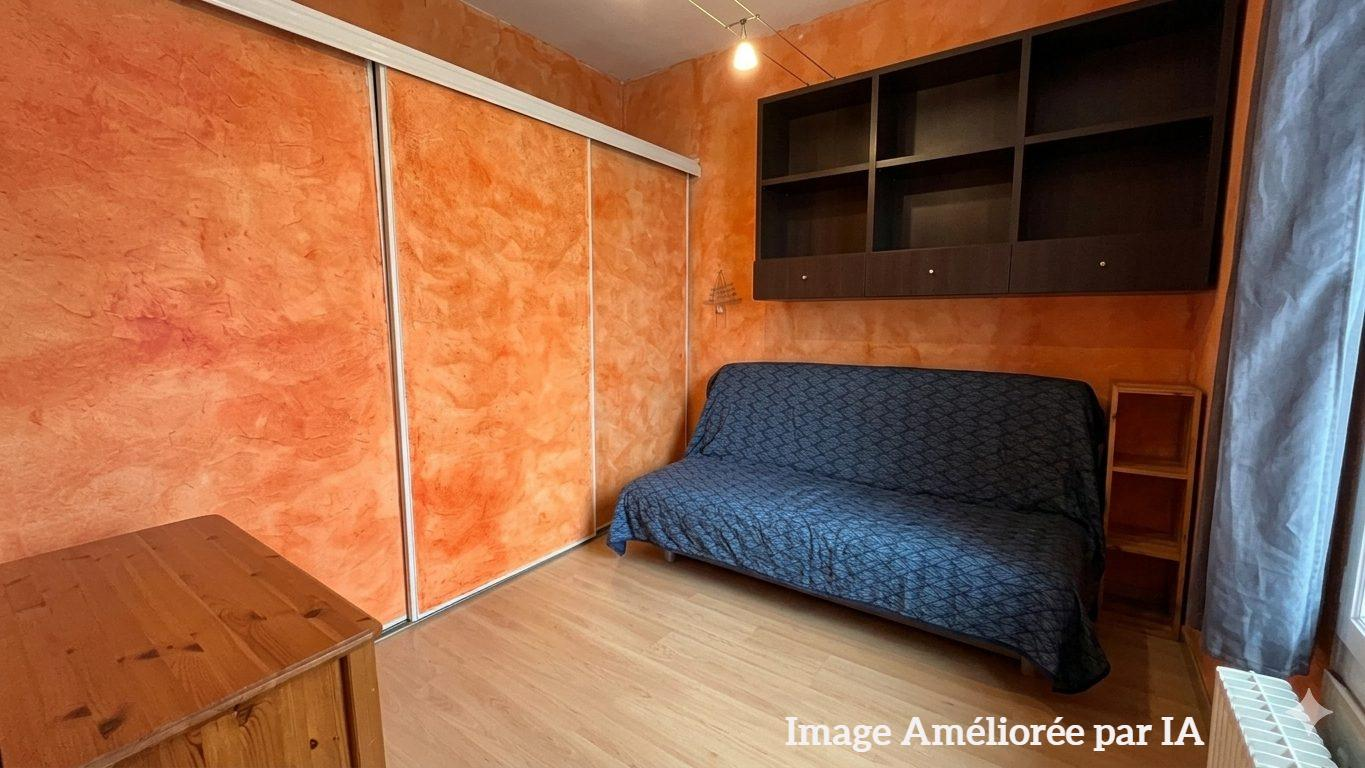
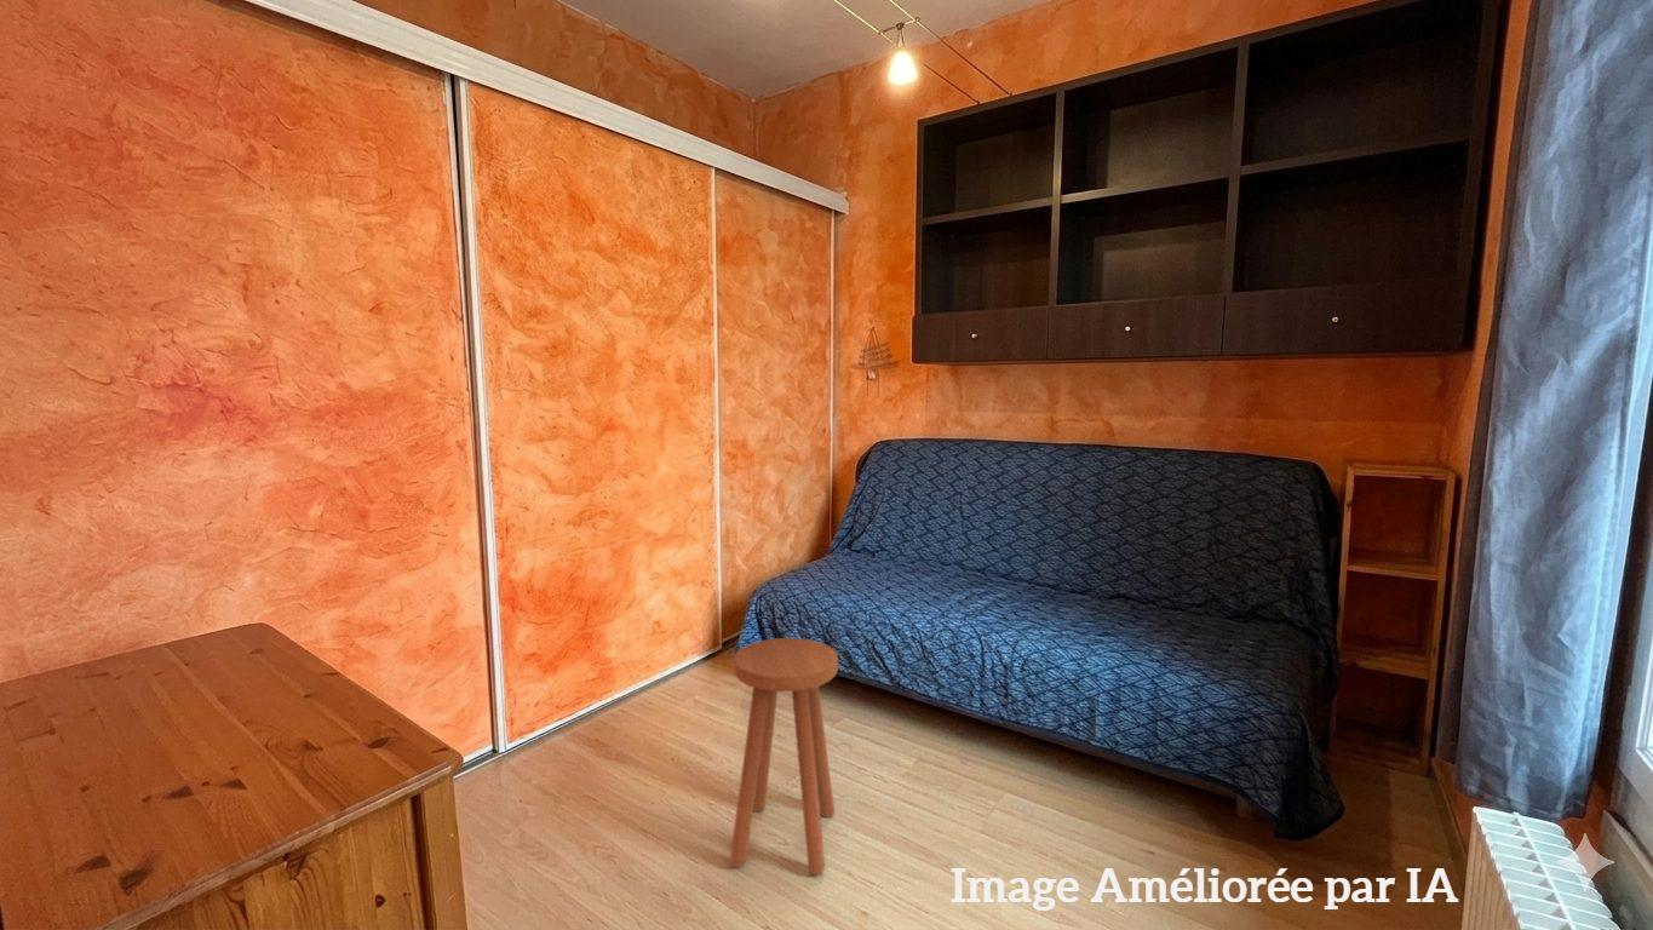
+ stool [729,637,839,877]
